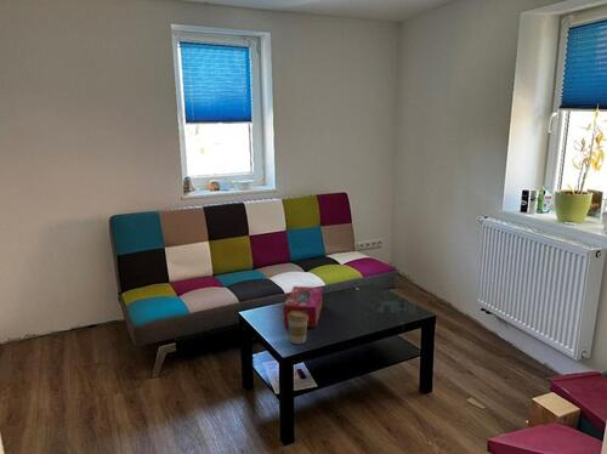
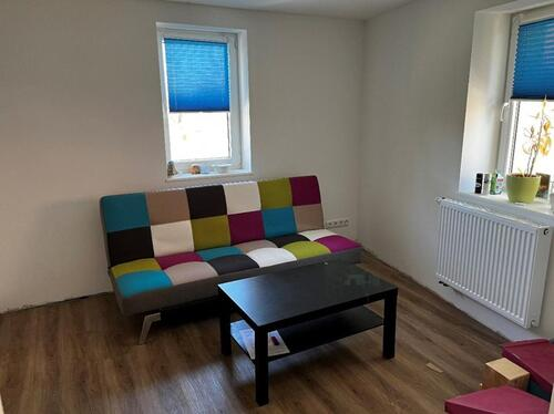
- tissue box [283,285,323,329]
- coffee cup [288,311,308,345]
